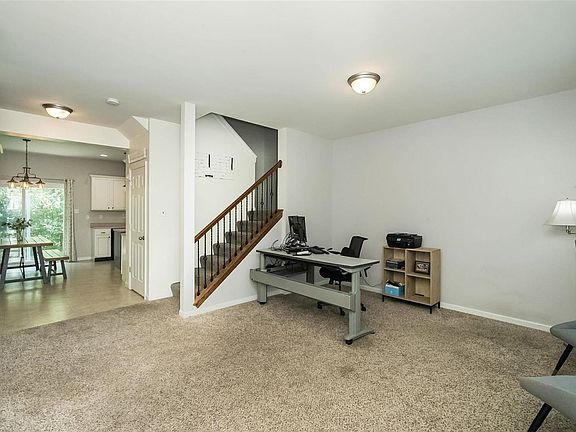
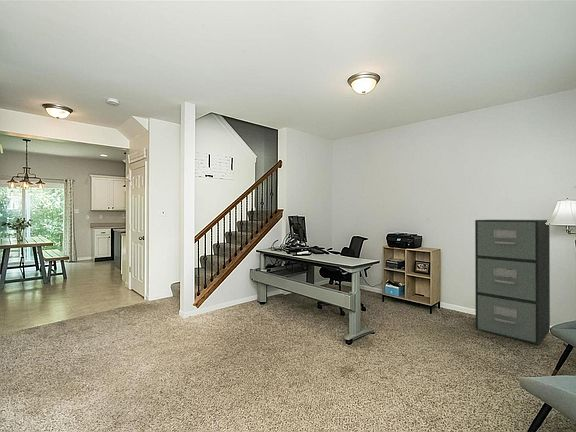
+ filing cabinet [474,219,551,346]
